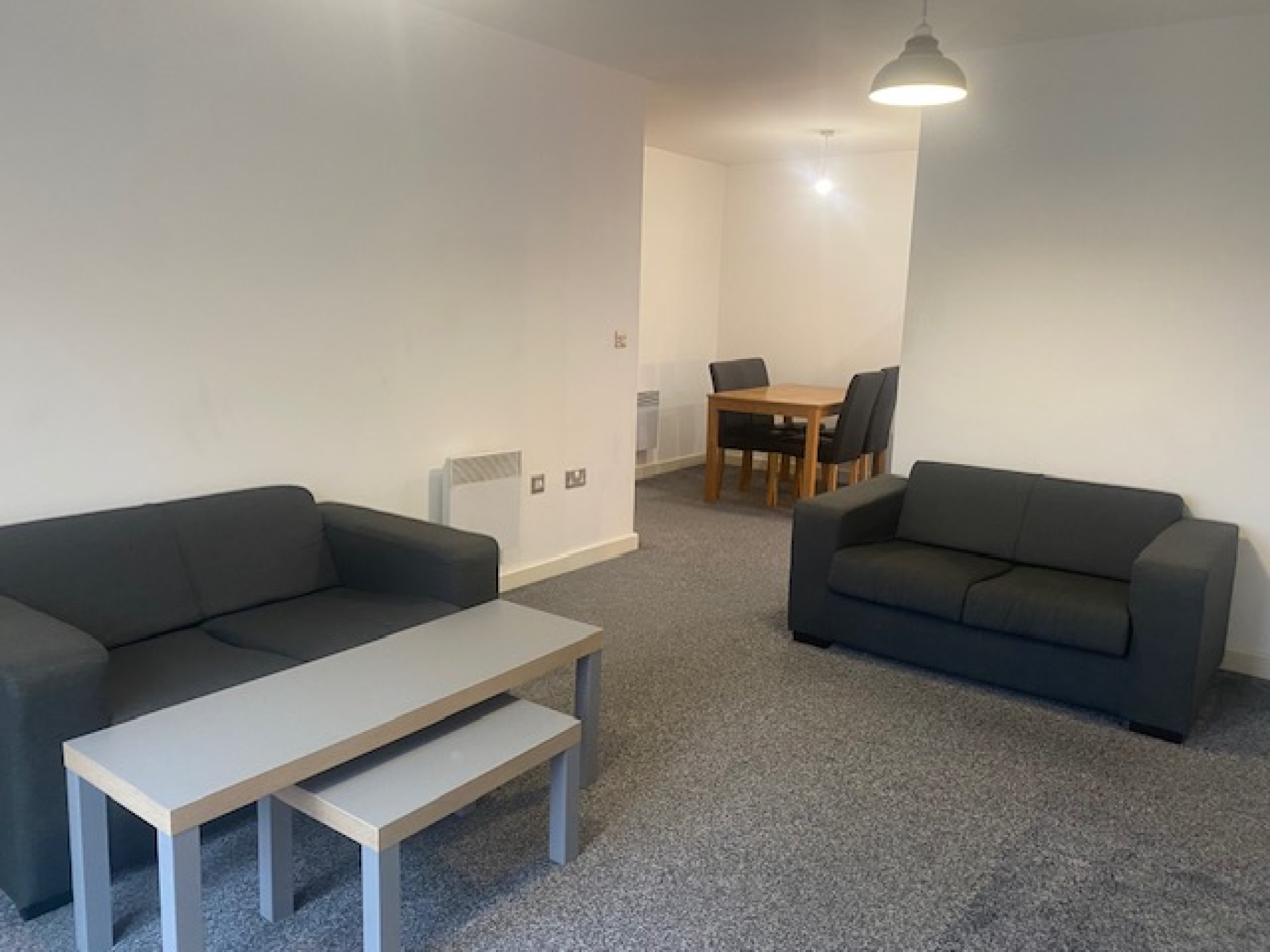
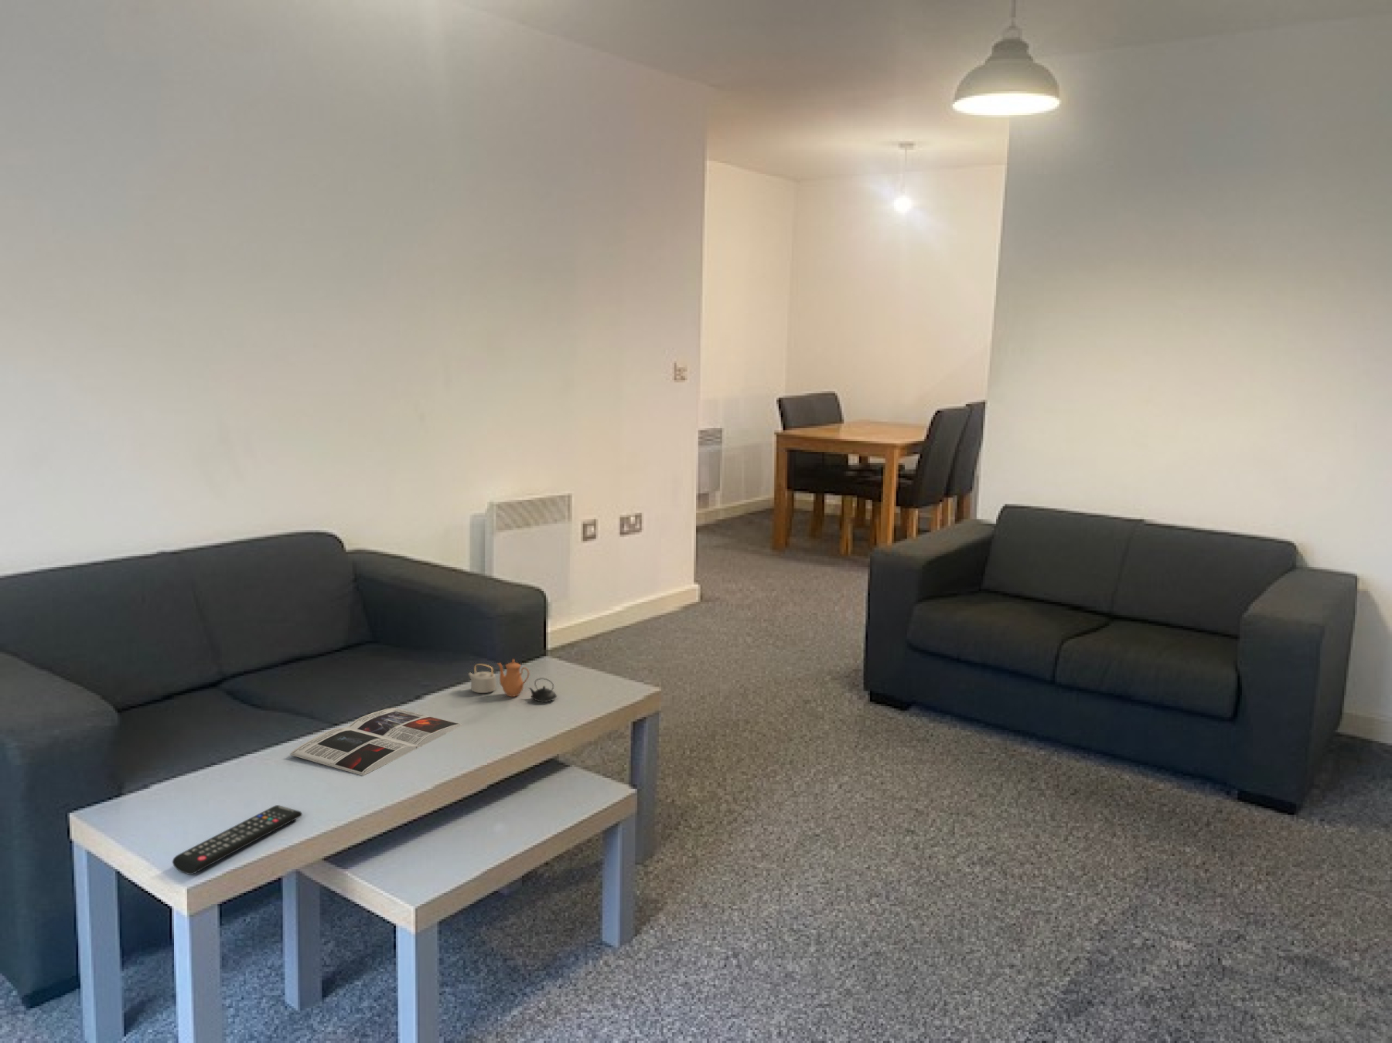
+ remote control [172,804,304,875]
+ teapot [467,658,558,703]
+ magazine [289,707,464,777]
